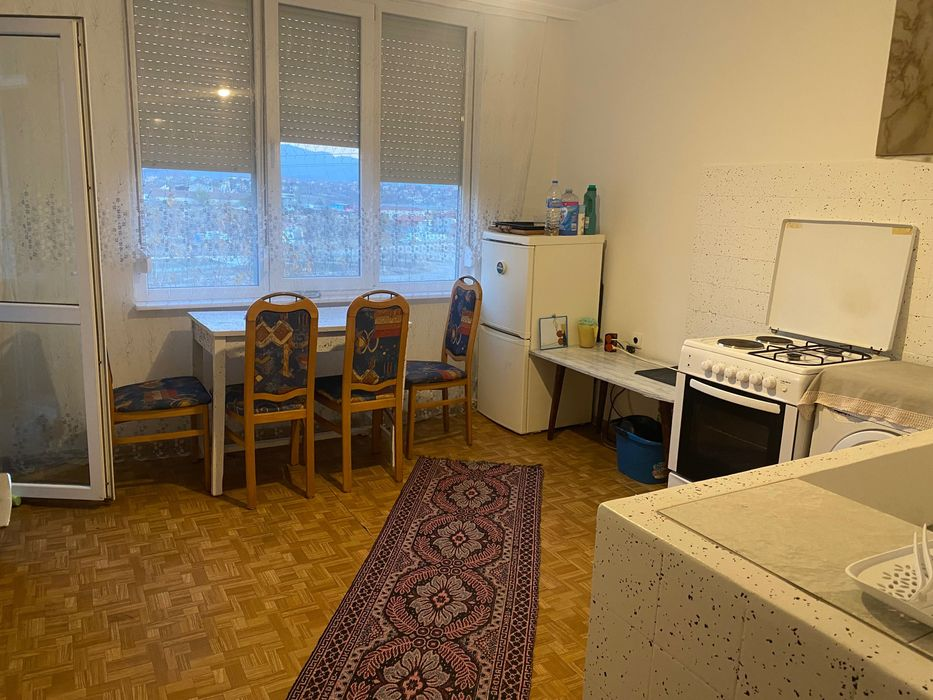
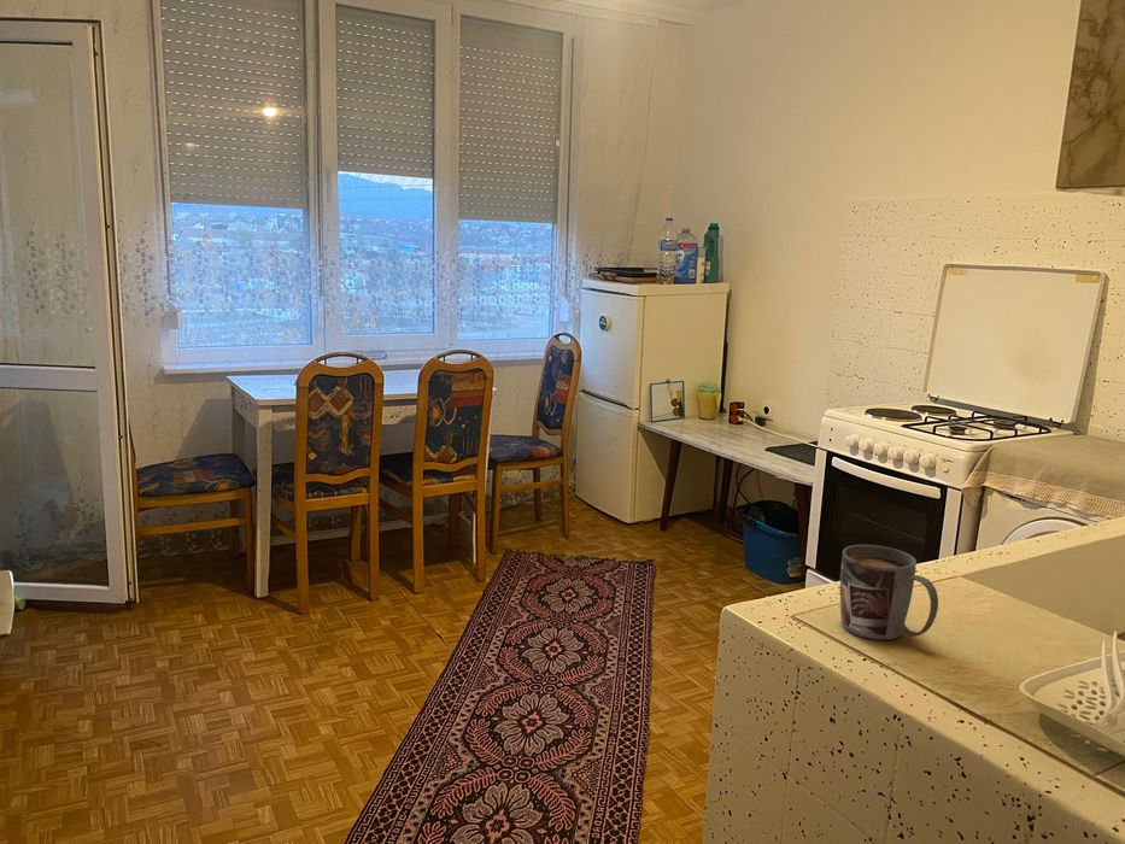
+ mug [839,544,939,641]
